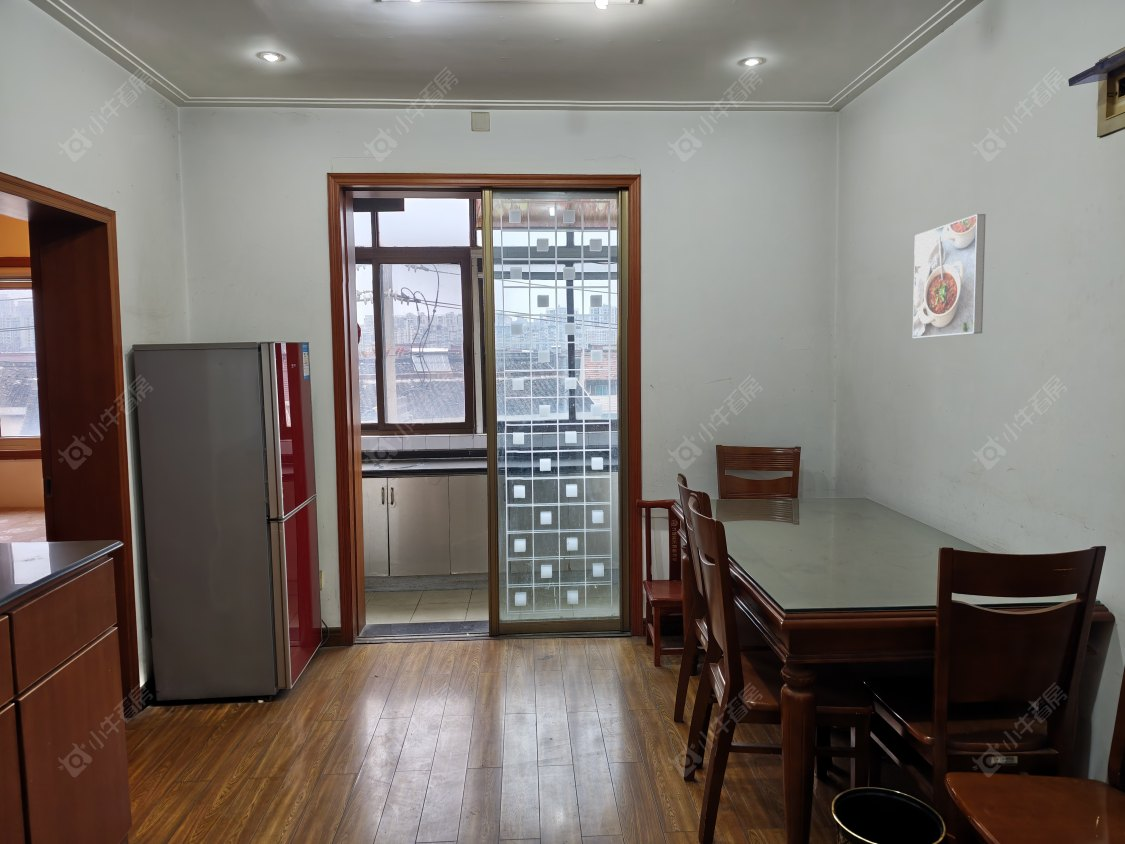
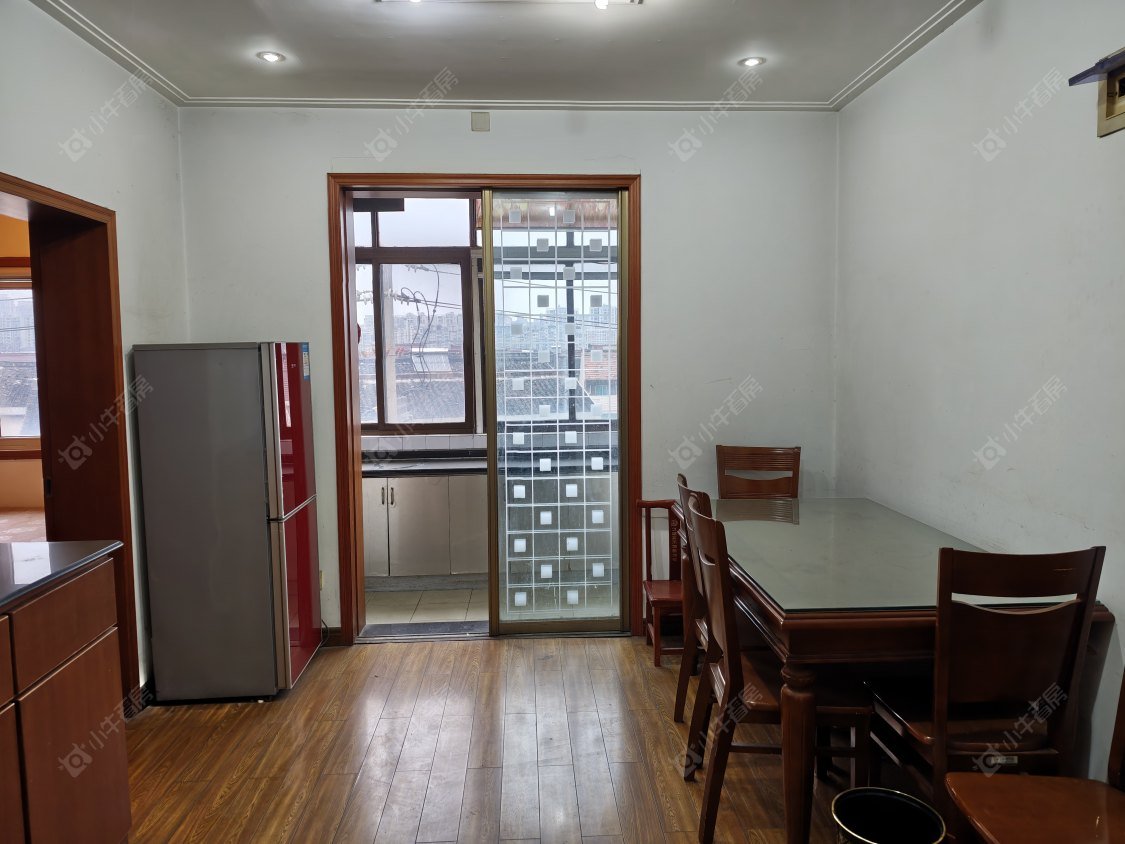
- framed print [912,213,987,339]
